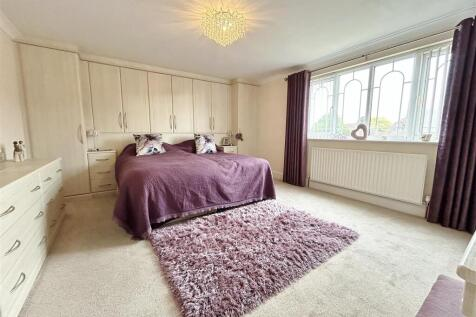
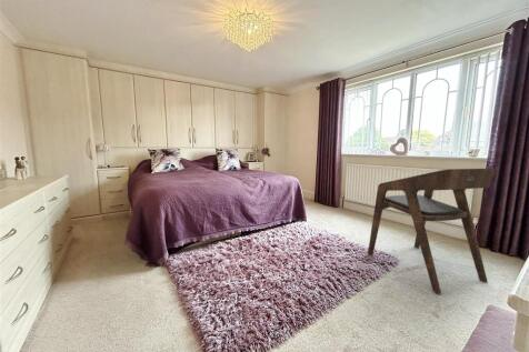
+ armchair [367,168,497,294]
